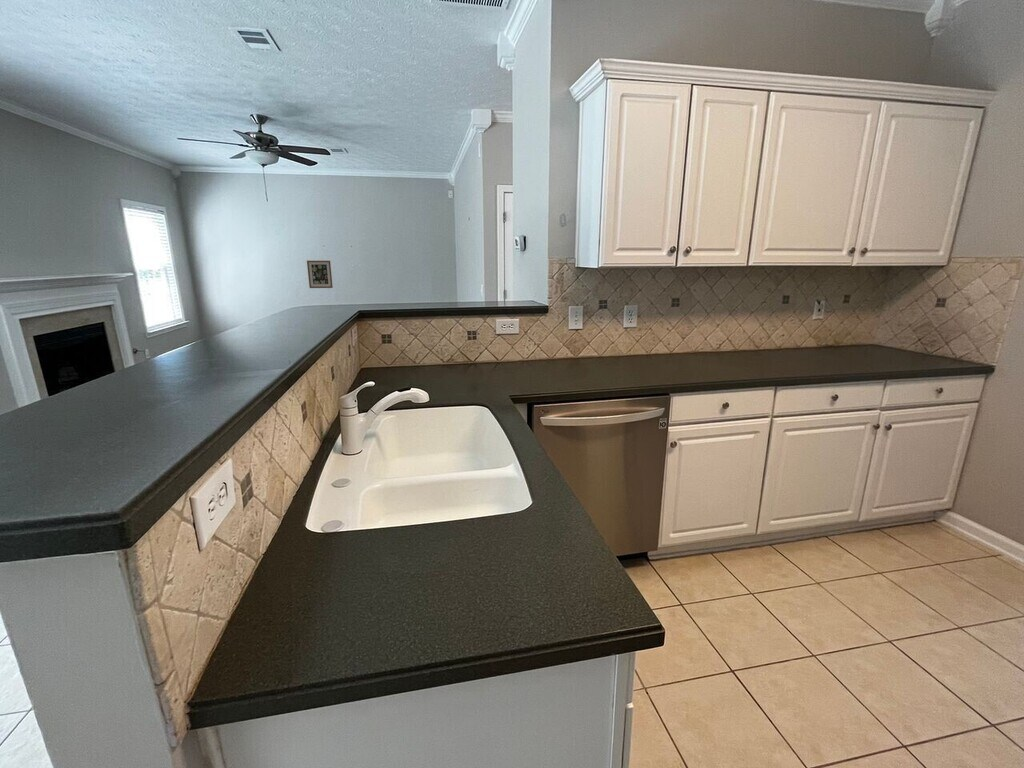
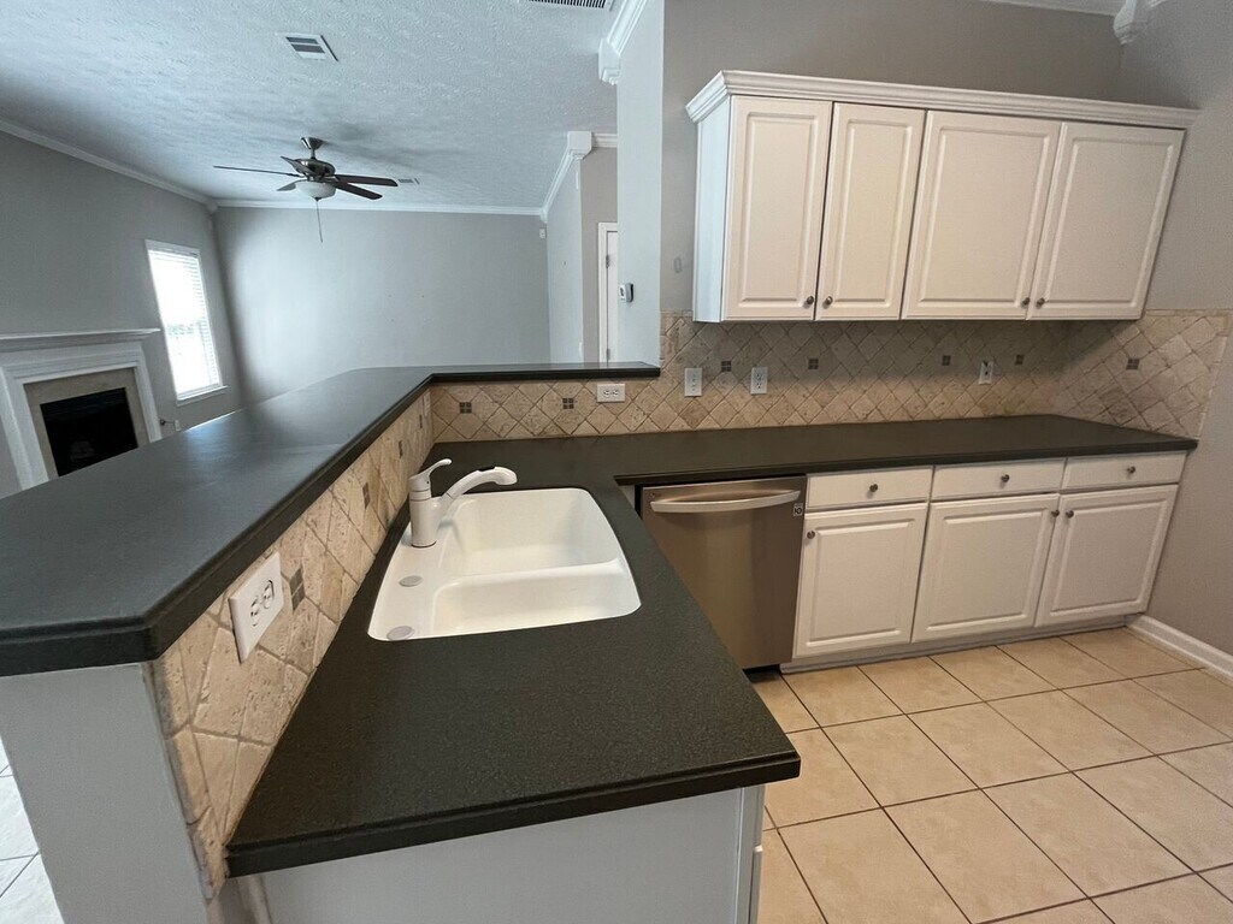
- wall art [306,260,334,289]
